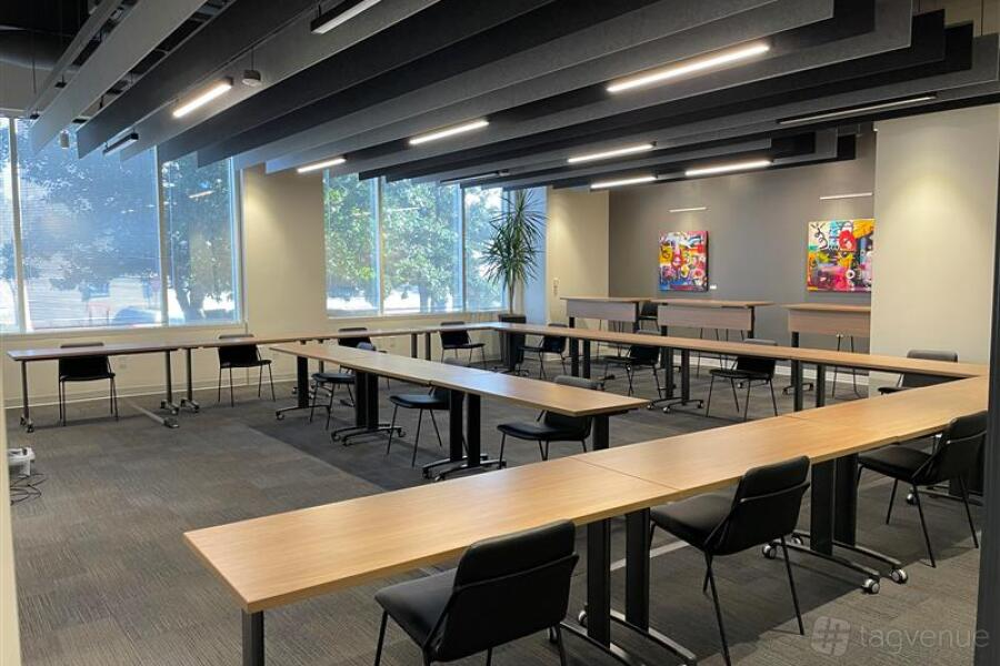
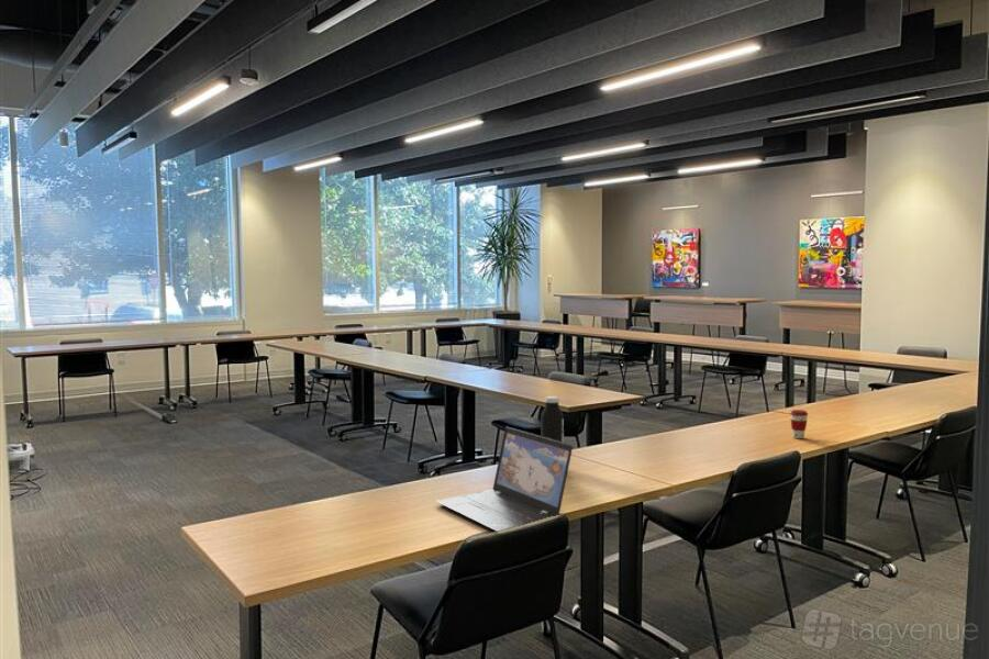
+ laptop [435,425,574,532]
+ coffee cup [789,409,809,439]
+ water bottle [540,395,565,443]
